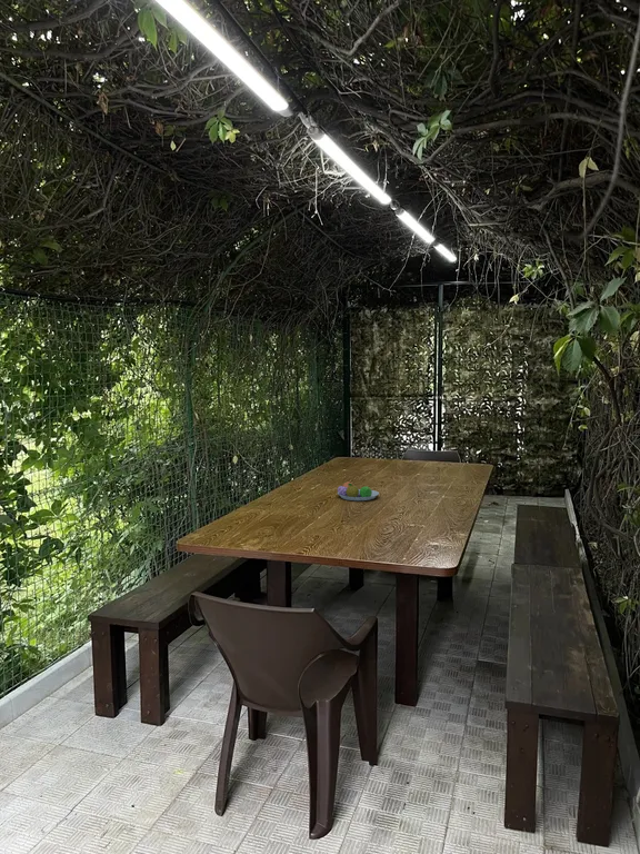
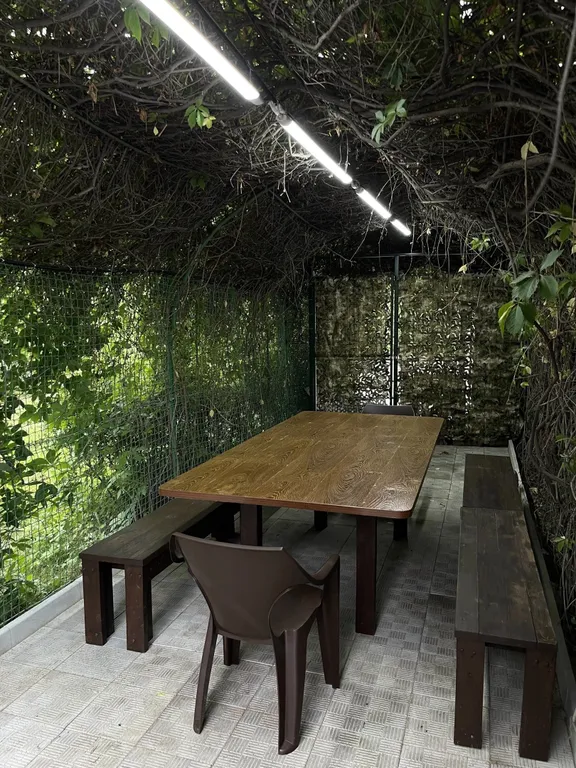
- fruit bowl [337,480,380,502]
